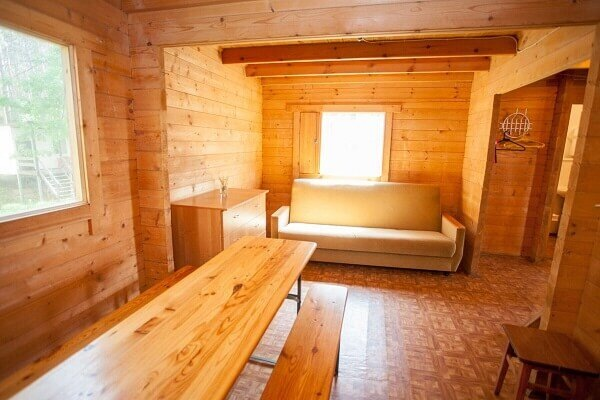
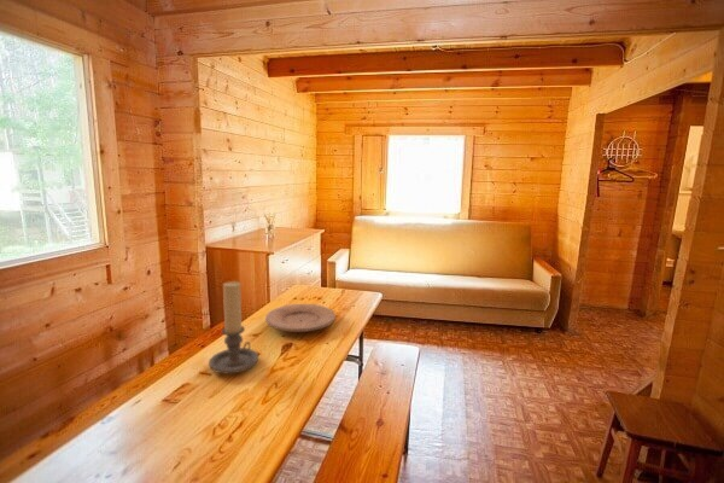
+ plate [264,303,337,333]
+ candle holder [208,280,259,374]
